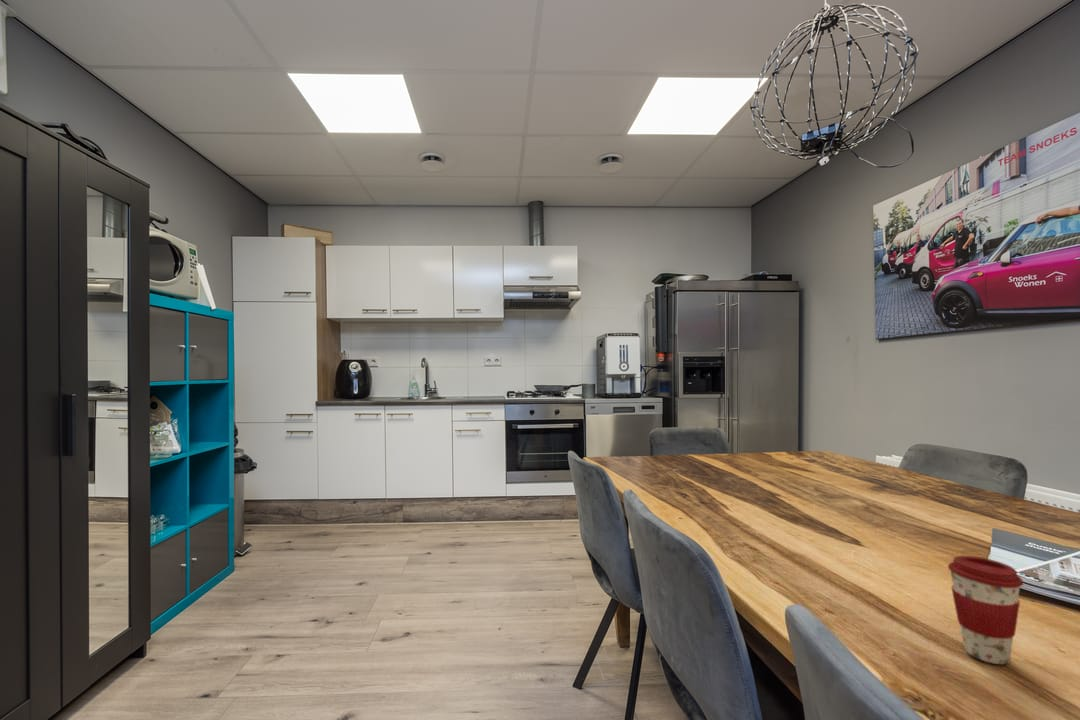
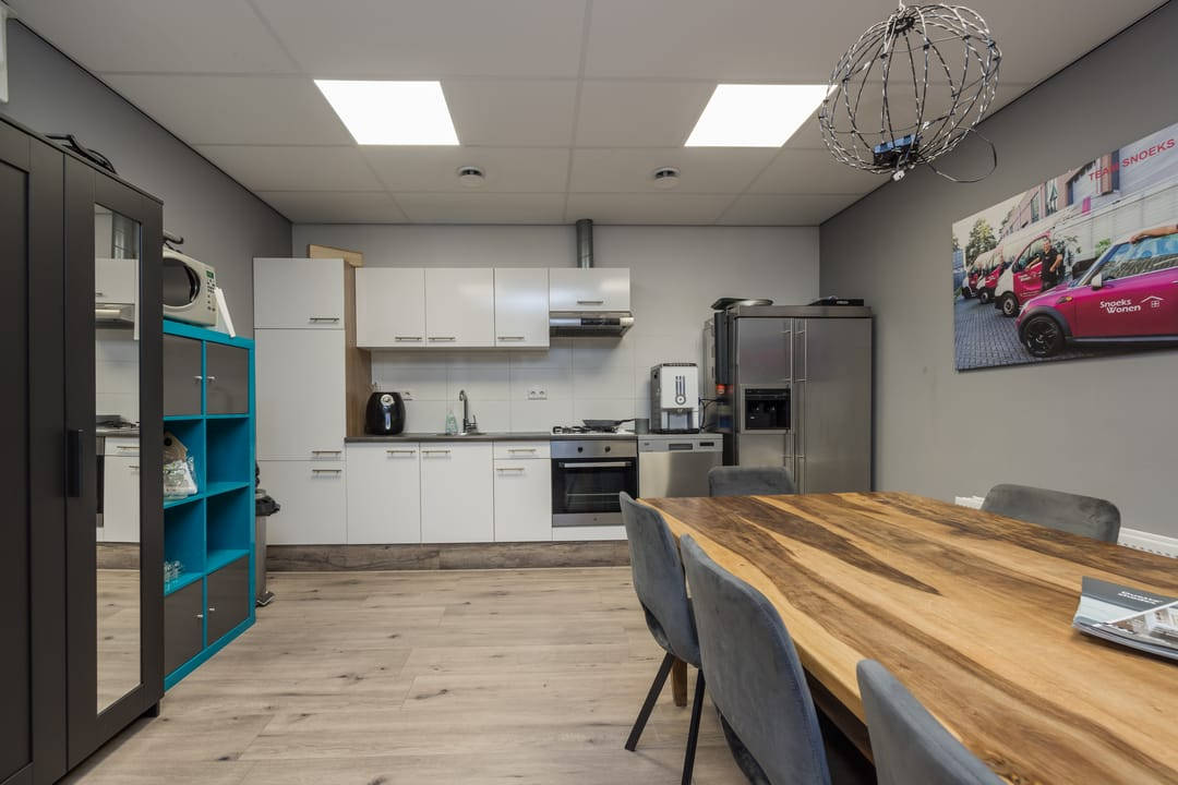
- coffee cup [947,555,1024,665]
